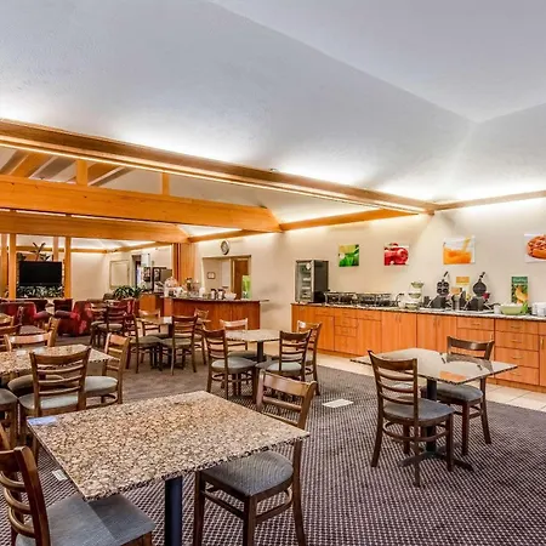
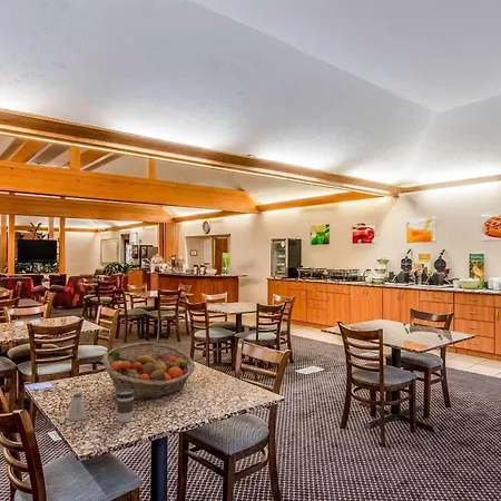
+ coffee cup [115,390,135,424]
+ saltshaker [67,392,88,422]
+ fruit basket [101,341,196,401]
